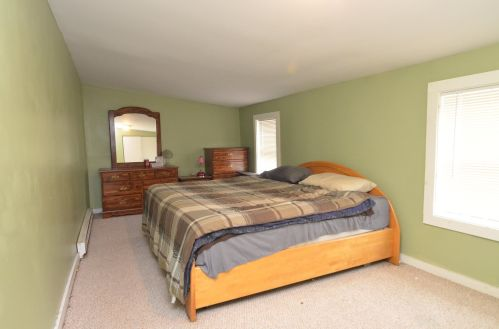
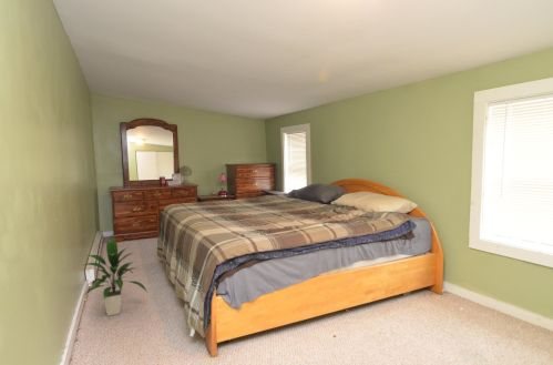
+ indoor plant [82,236,149,317]
